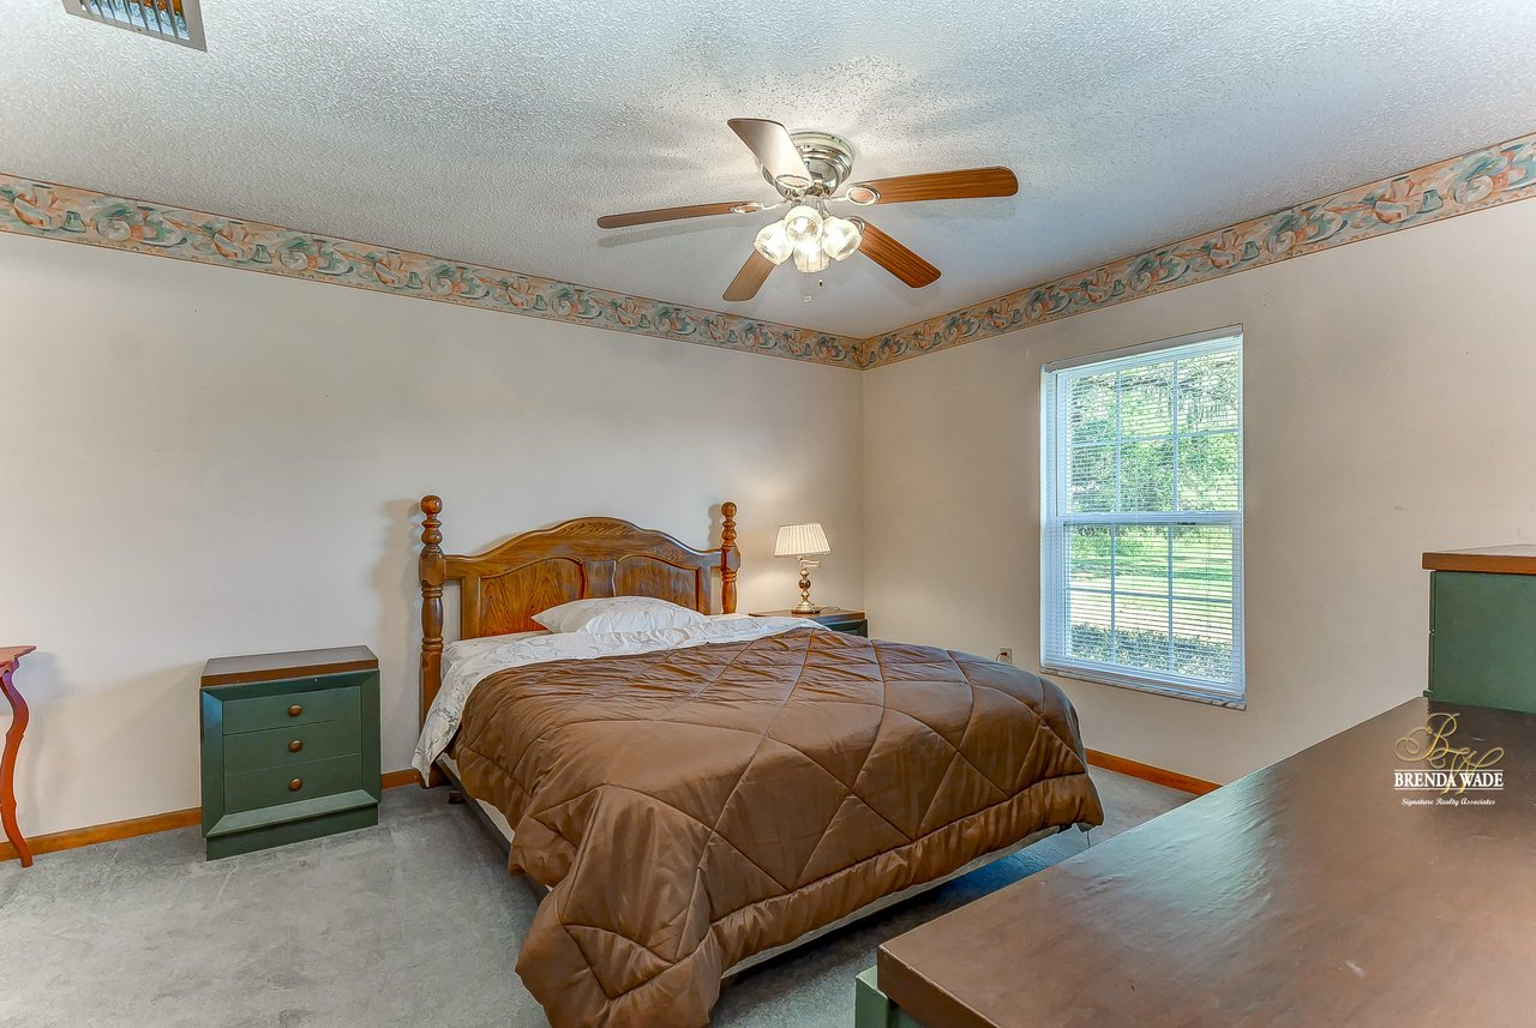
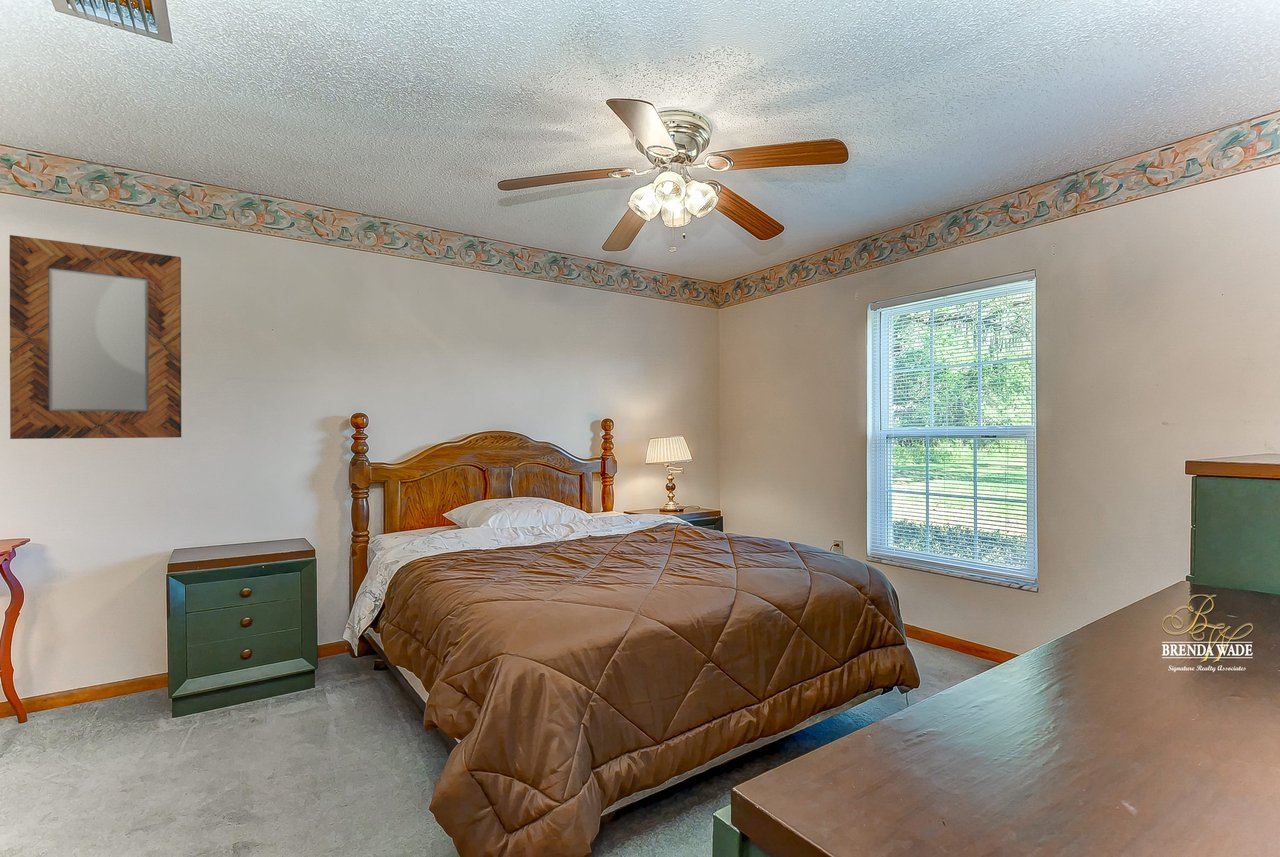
+ home mirror [9,234,182,440]
